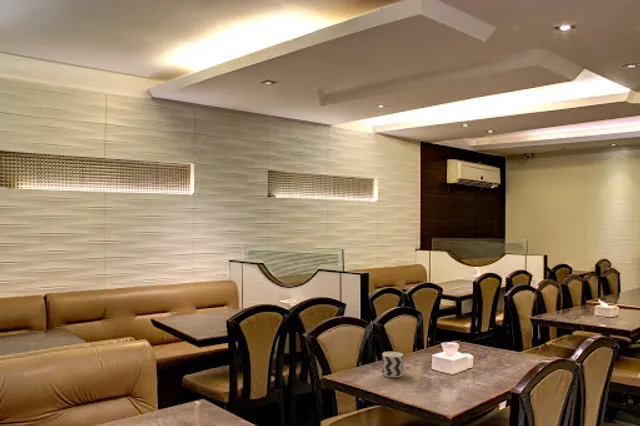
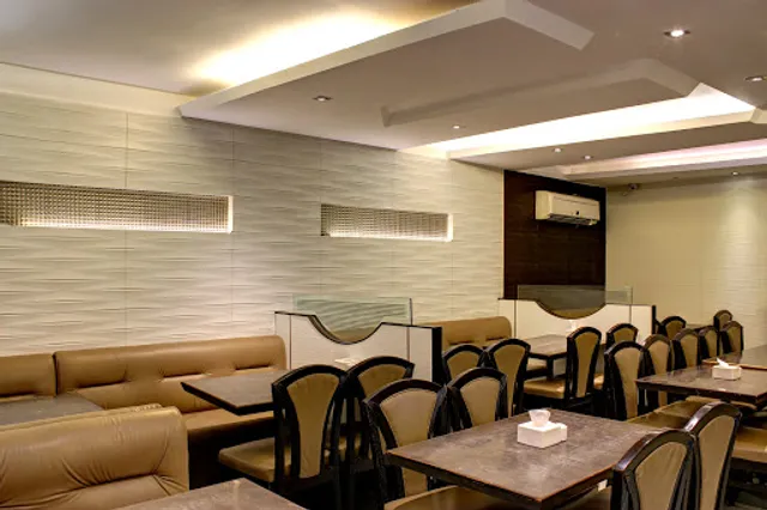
- cup [381,351,404,378]
